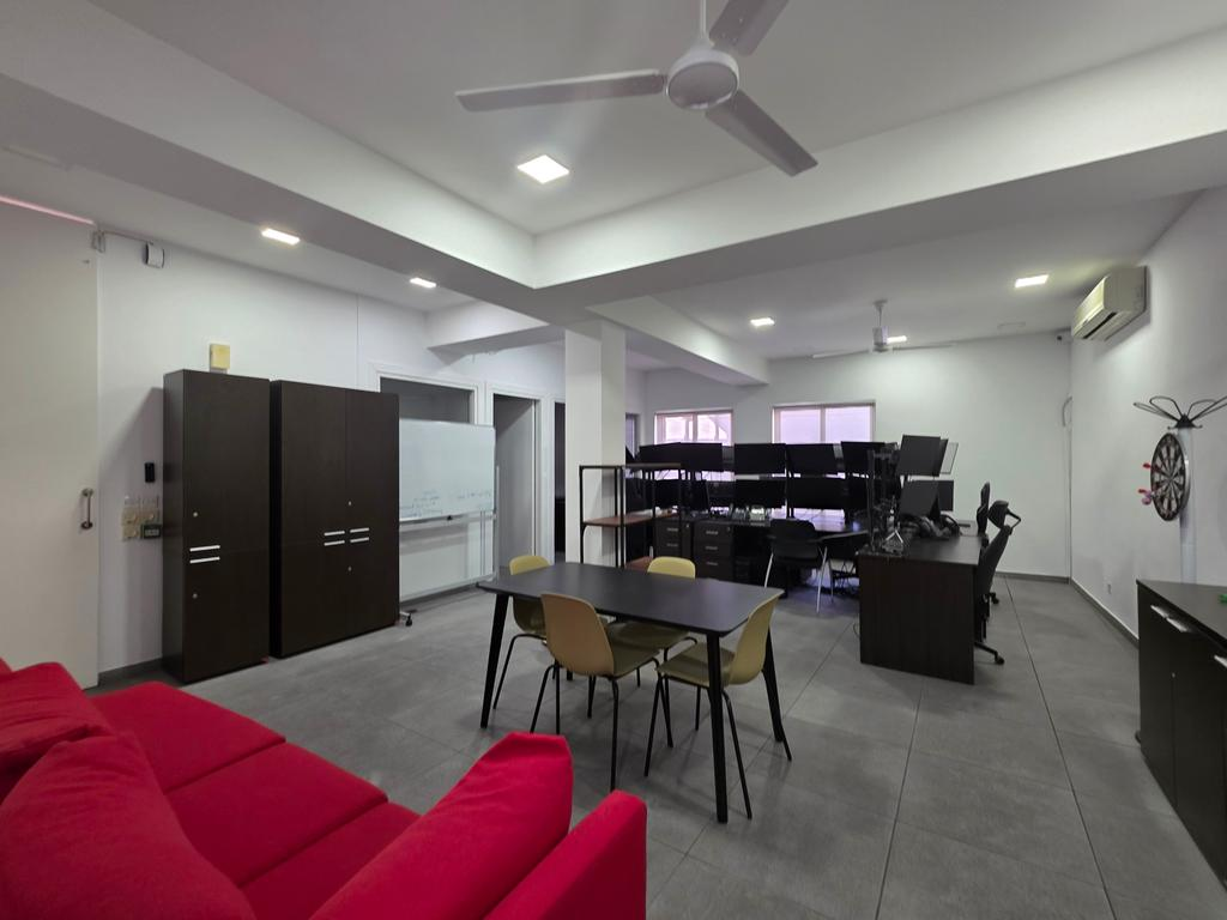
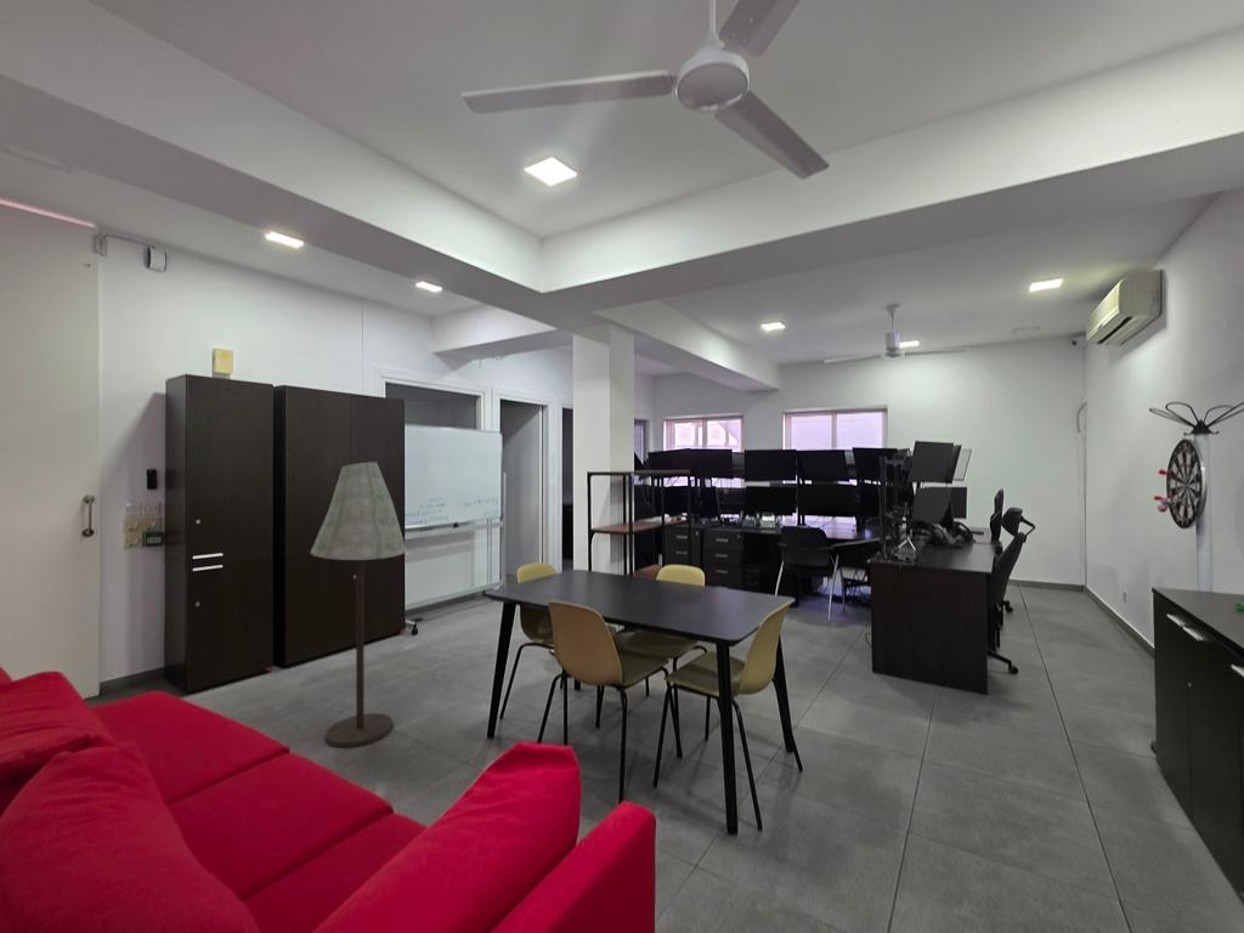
+ floor lamp [310,460,407,748]
